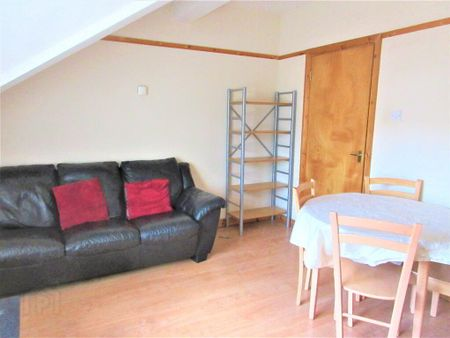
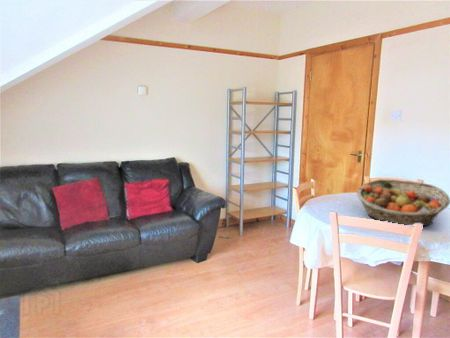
+ fruit basket [356,178,450,227]
